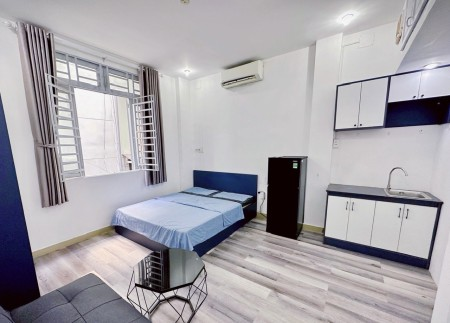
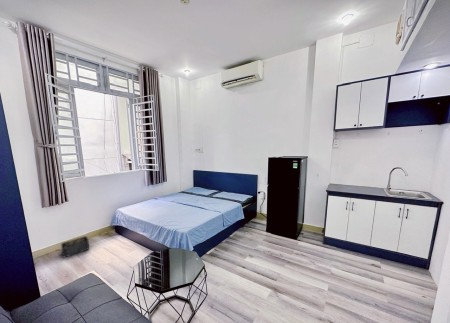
+ storage bin [60,235,90,258]
